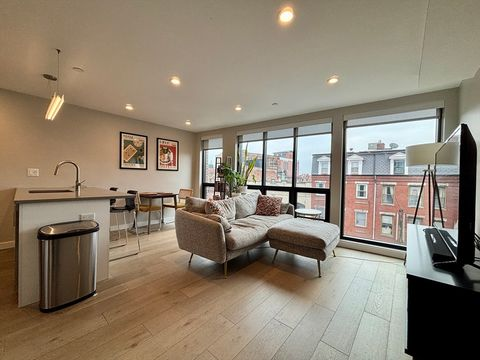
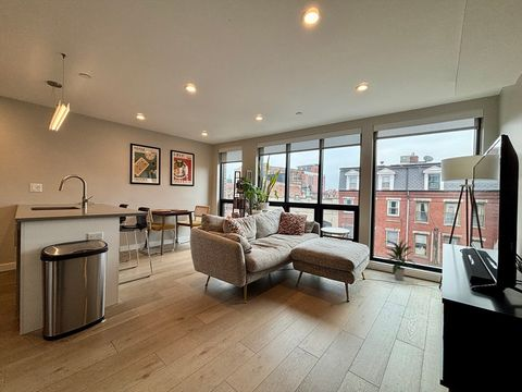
+ indoor plant [384,237,417,282]
